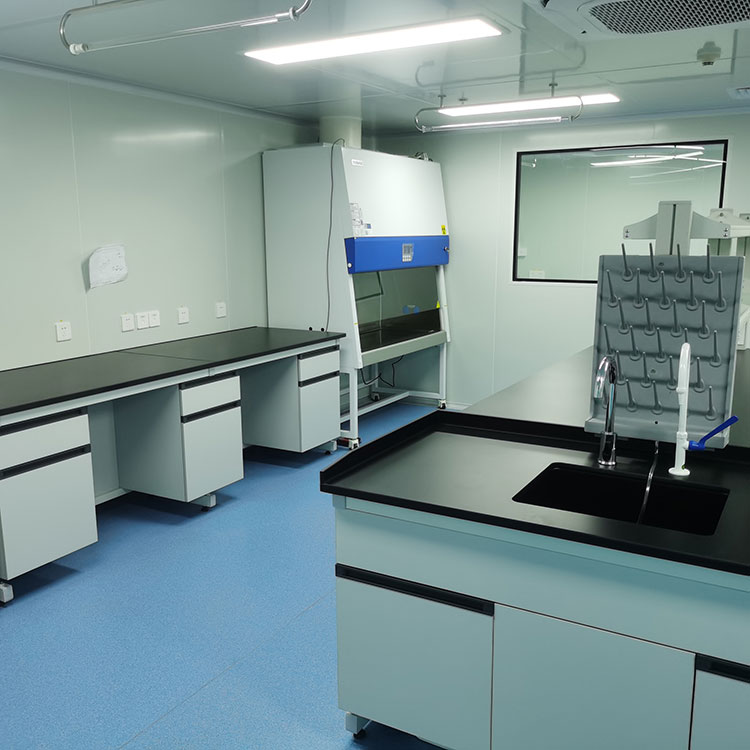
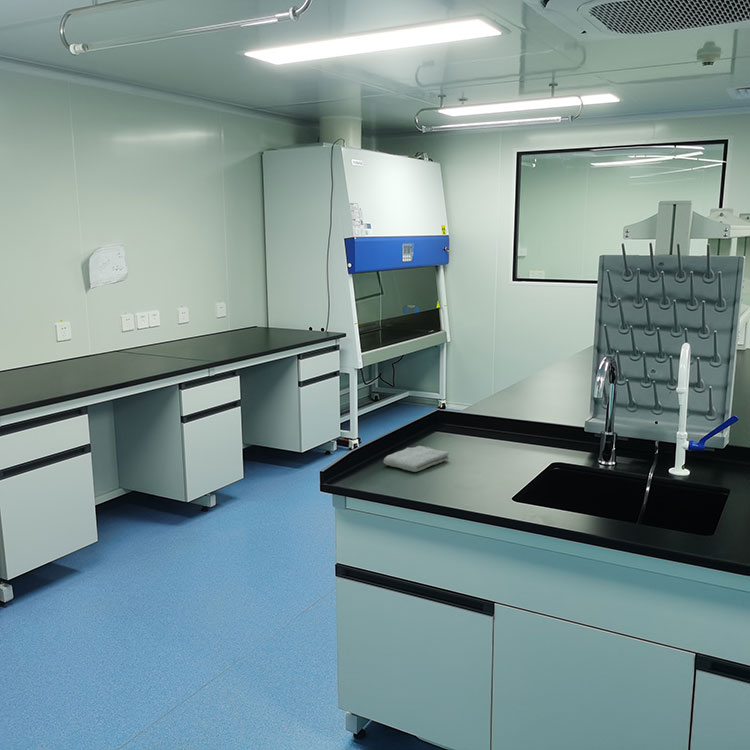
+ washcloth [382,445,450,473]
